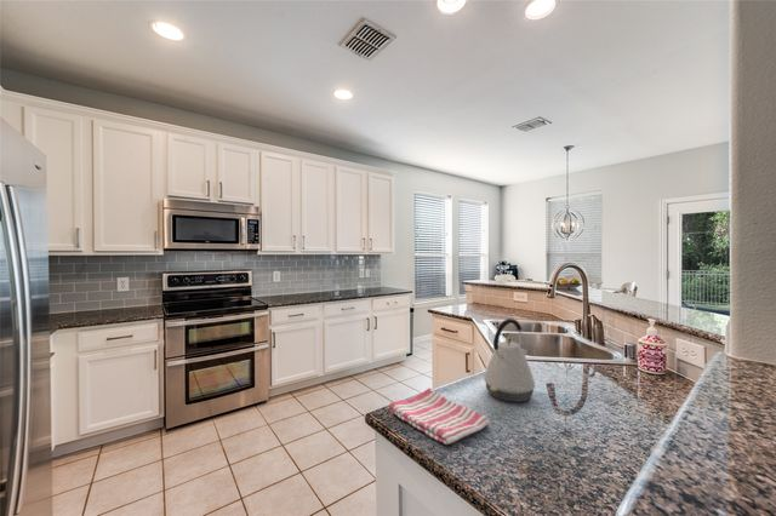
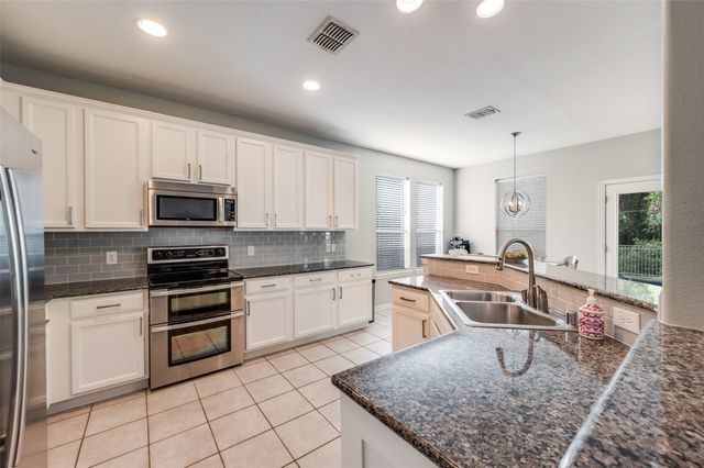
- dish towel [388,386,491,446]
- kettle [483,317,536,403]
